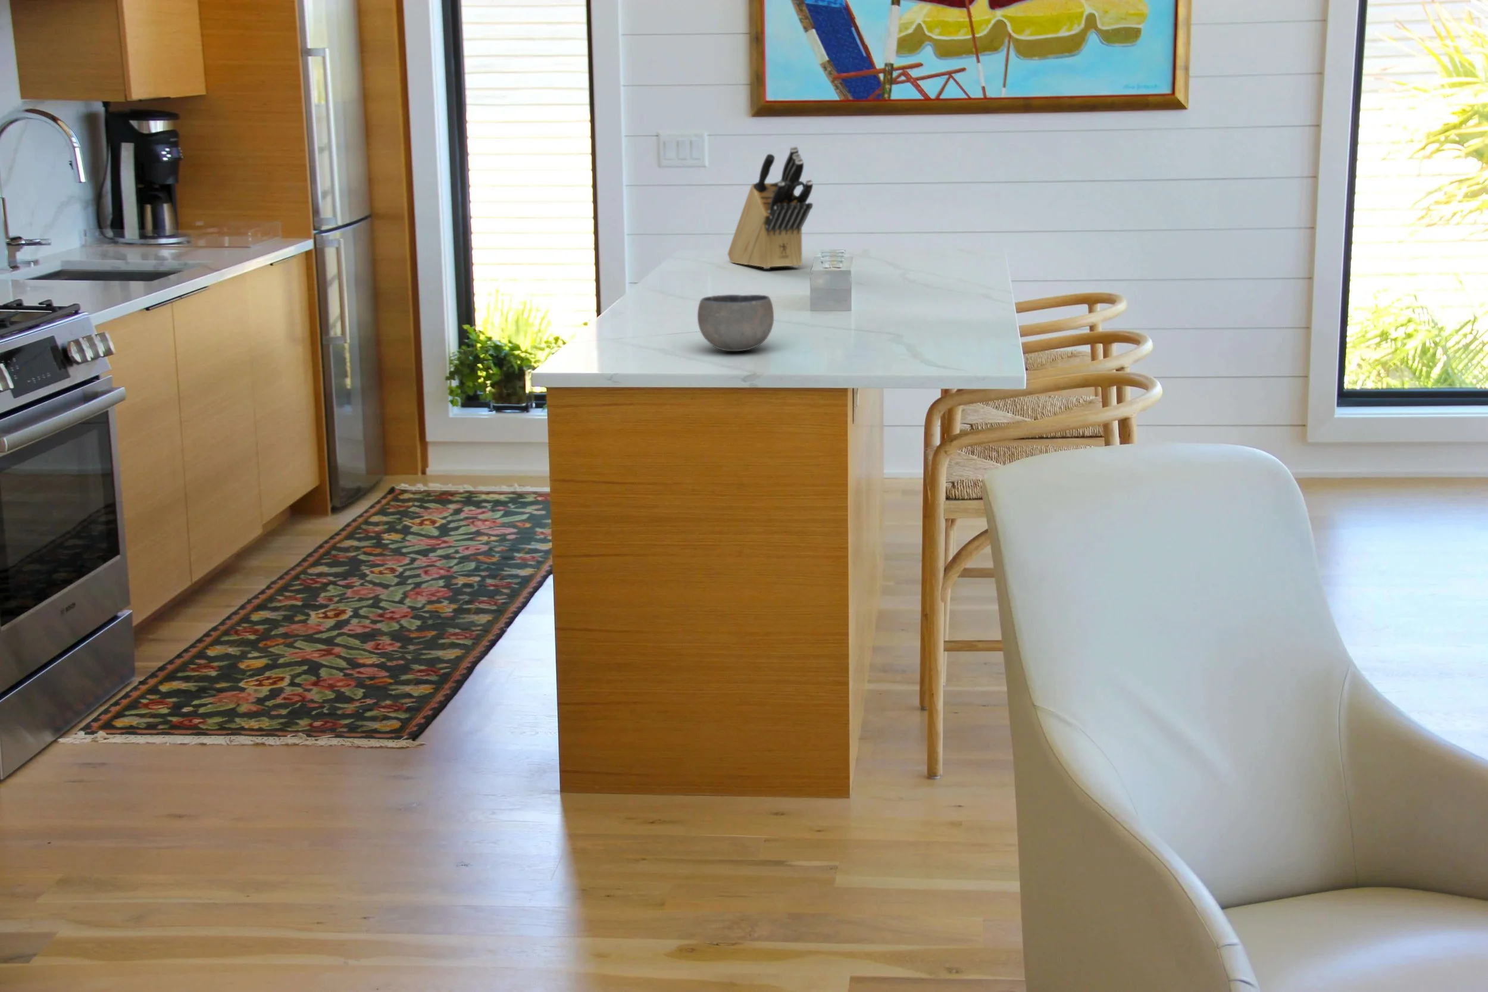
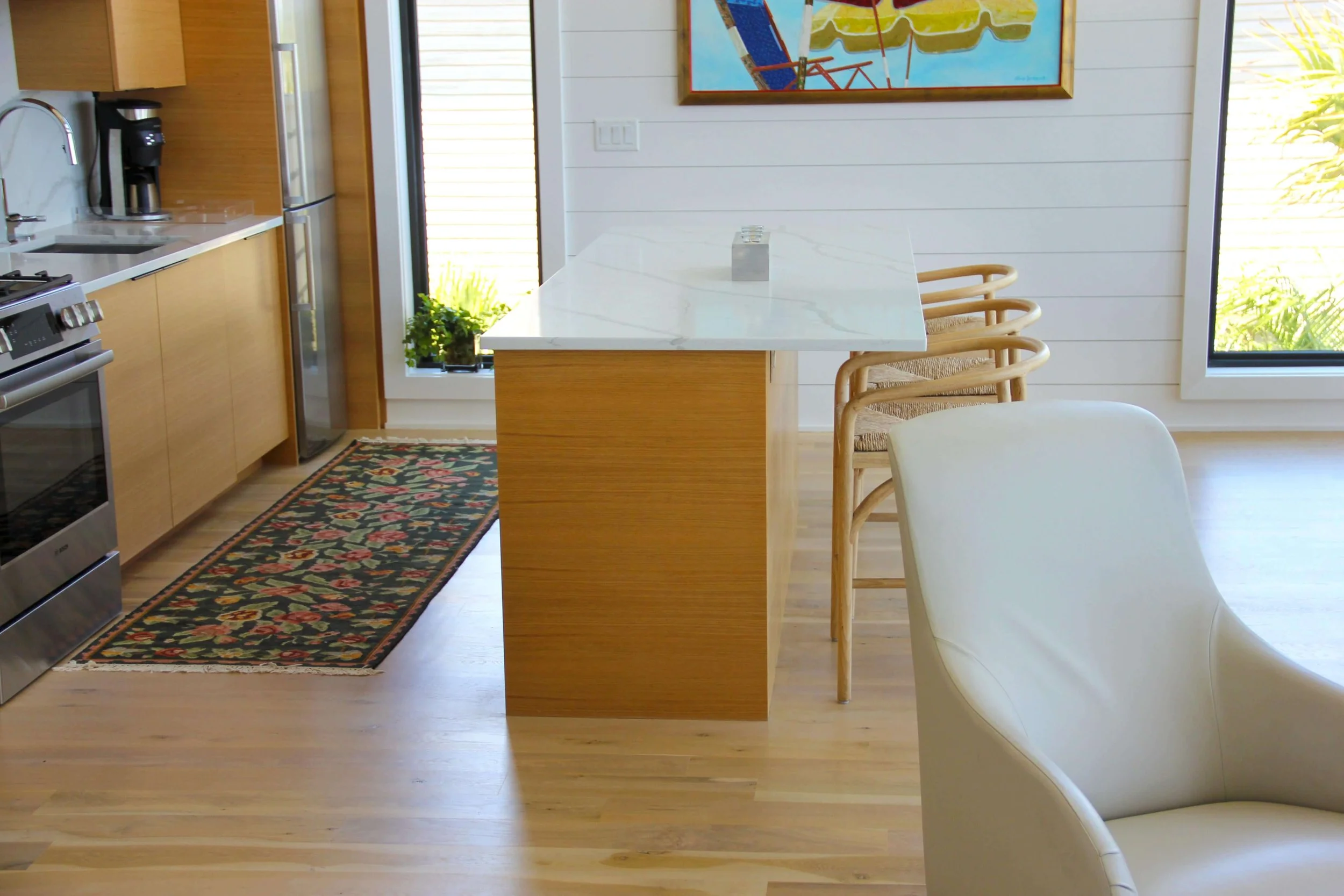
- knife block [726,146,814,269]
- bowl [698,294,774,352]
